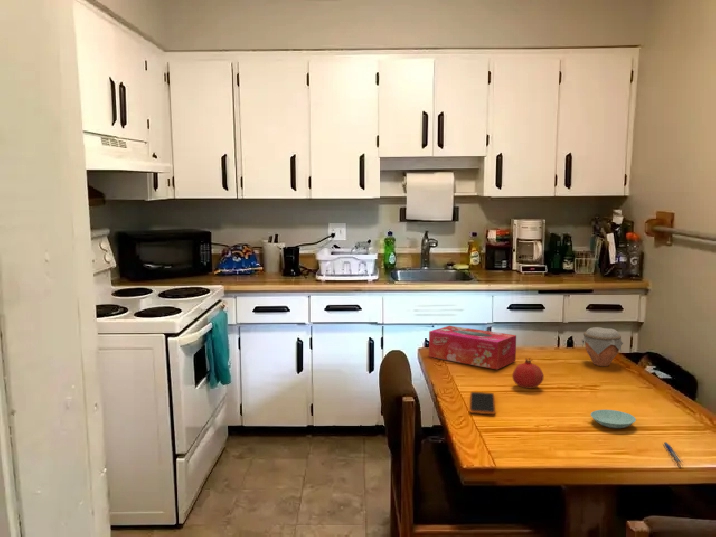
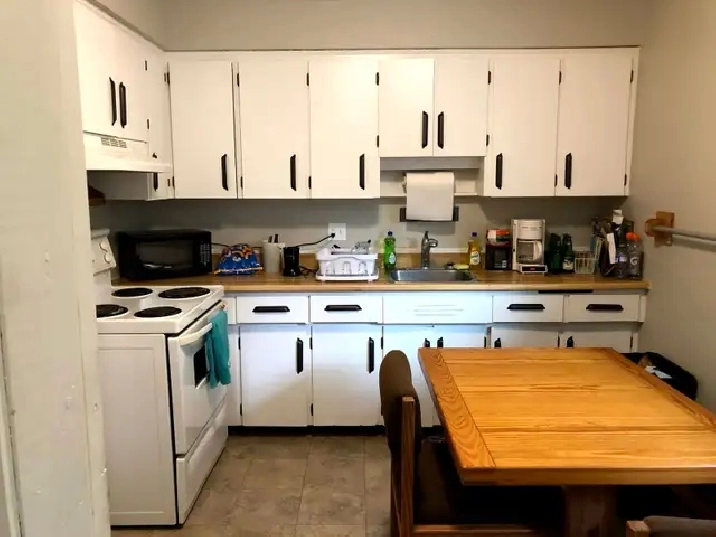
- saucer [589,409,637,429]
- jar [580,326,624,367]
- pen [663,441,684,463]
- tissue box [428,325,517,370]
- fruit [511,358,545,390]
- smartphone [469,391,497,415]
